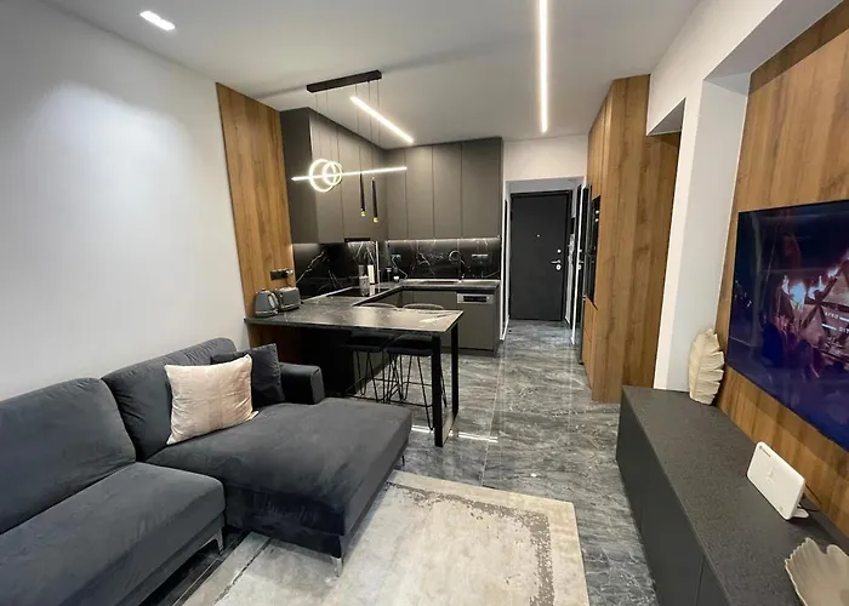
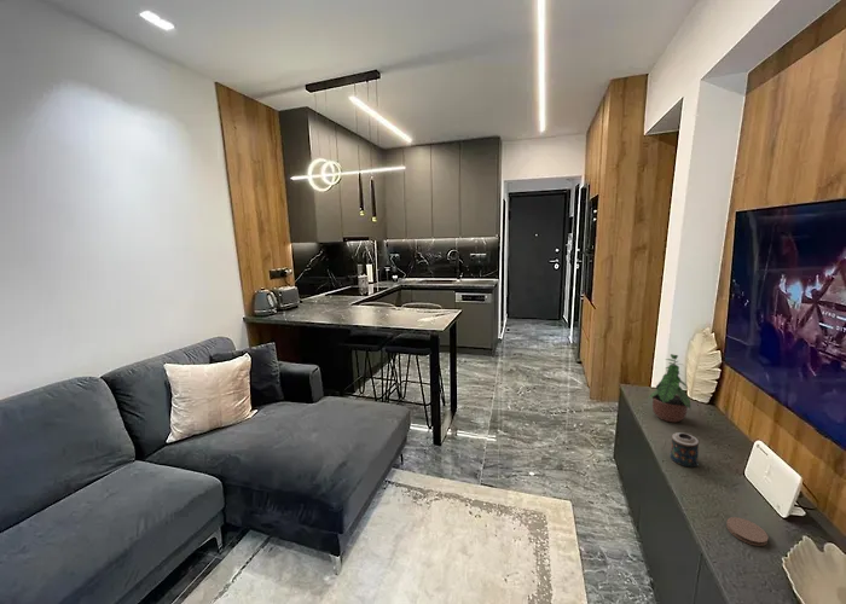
+ coaster [725,516,769,547]
+ potted plant [647,353,693,424]
+ candle [668,431,700,469]
